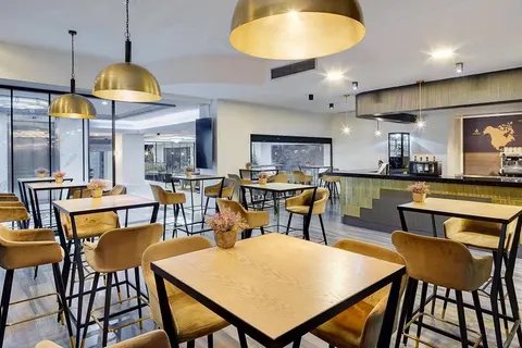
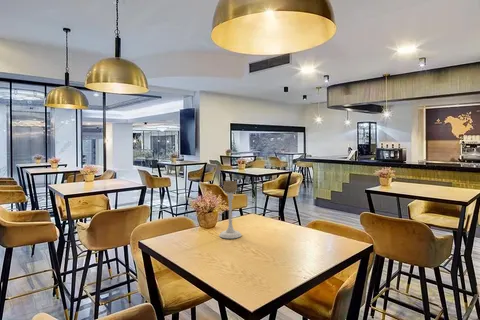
+ candle holder [218,180,243,239]
